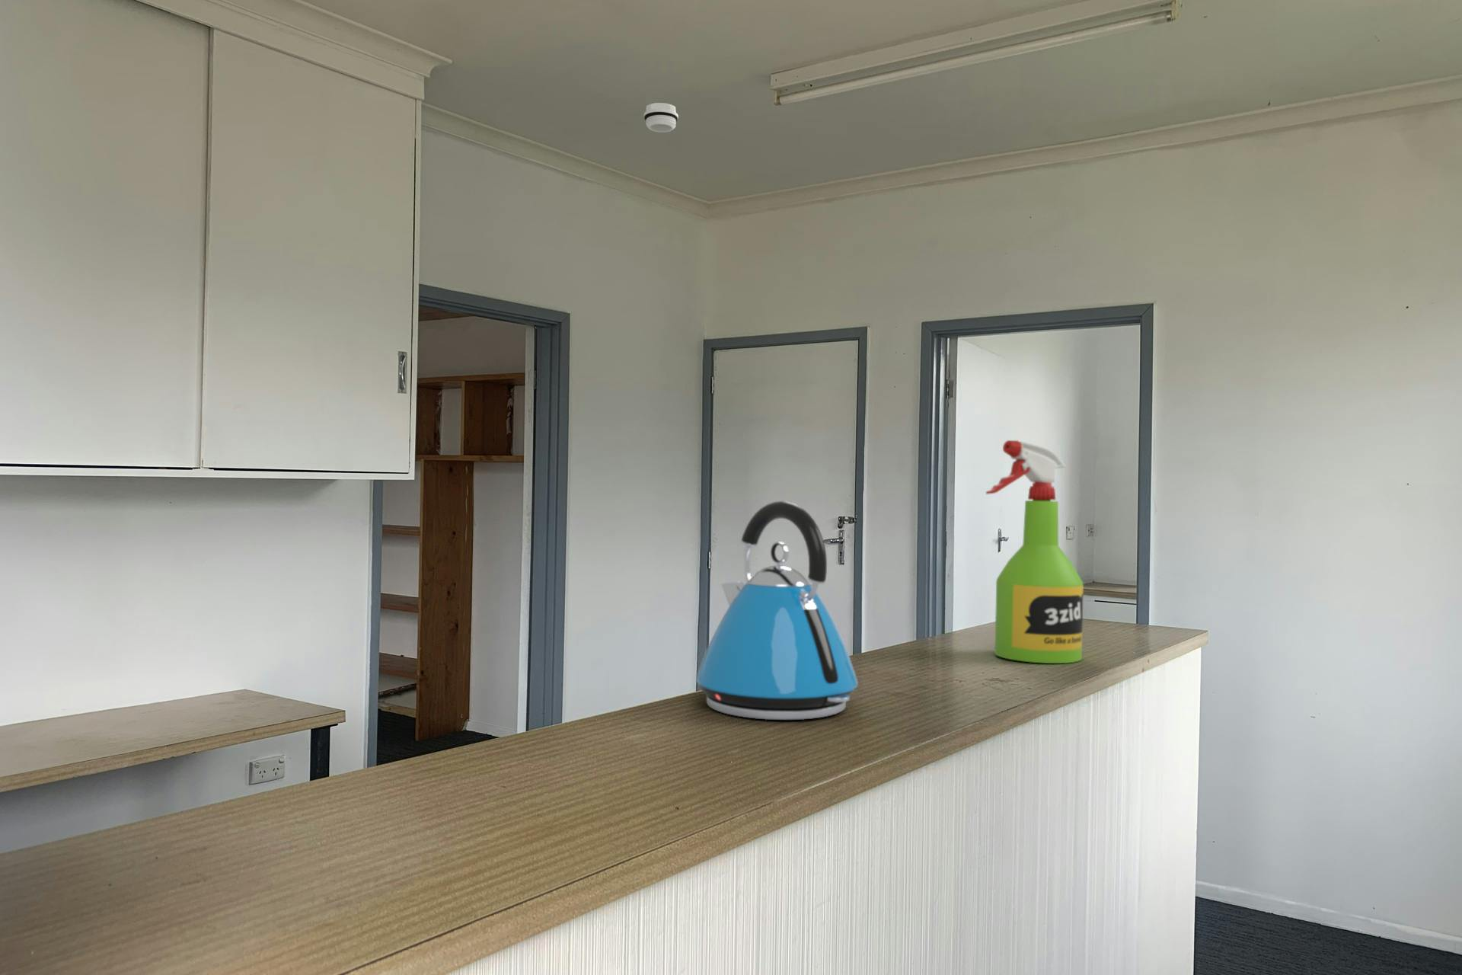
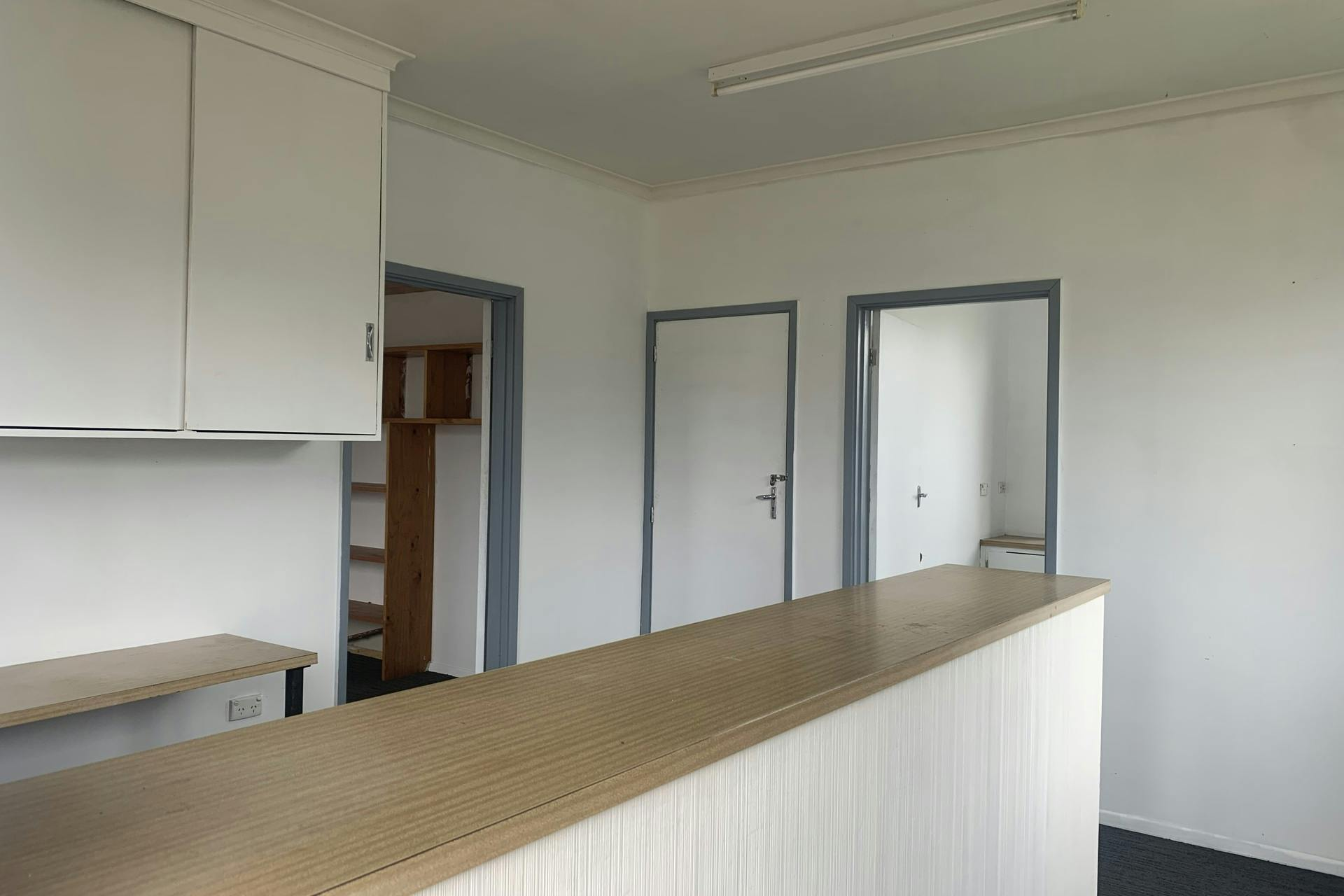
- smoke detector [643,102,679,134]
- kettle [695,501,859,720]
- spray bottle [986,440,1085,664]
